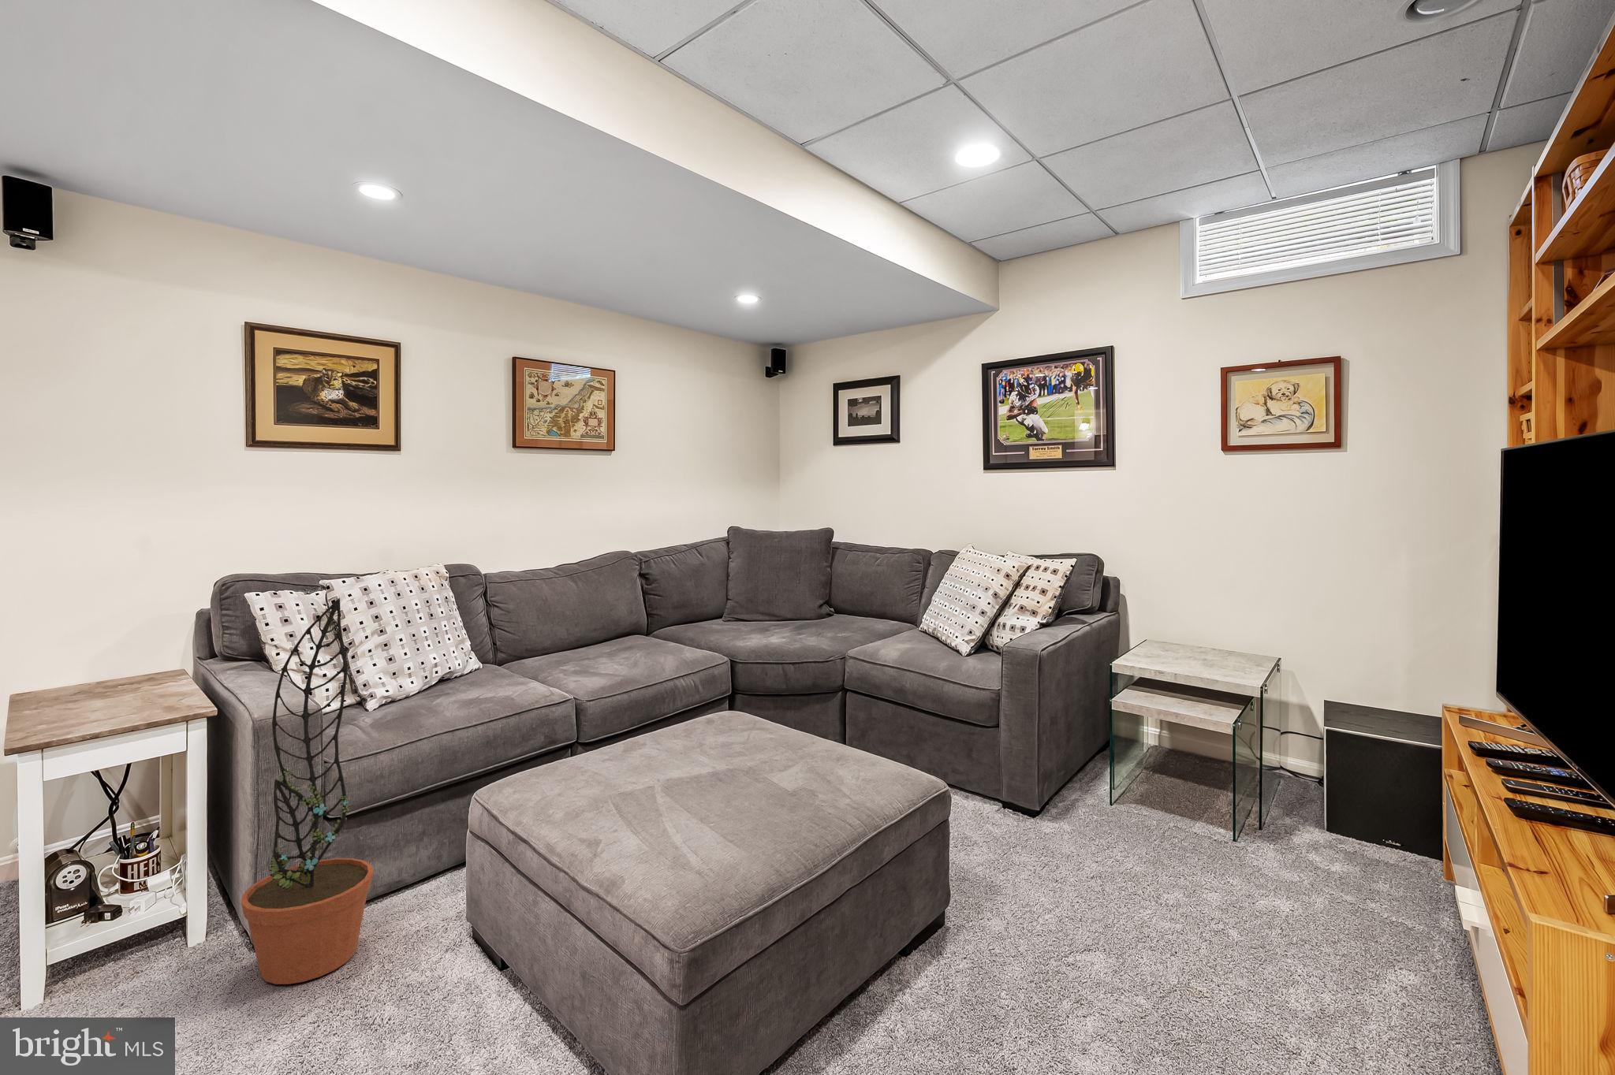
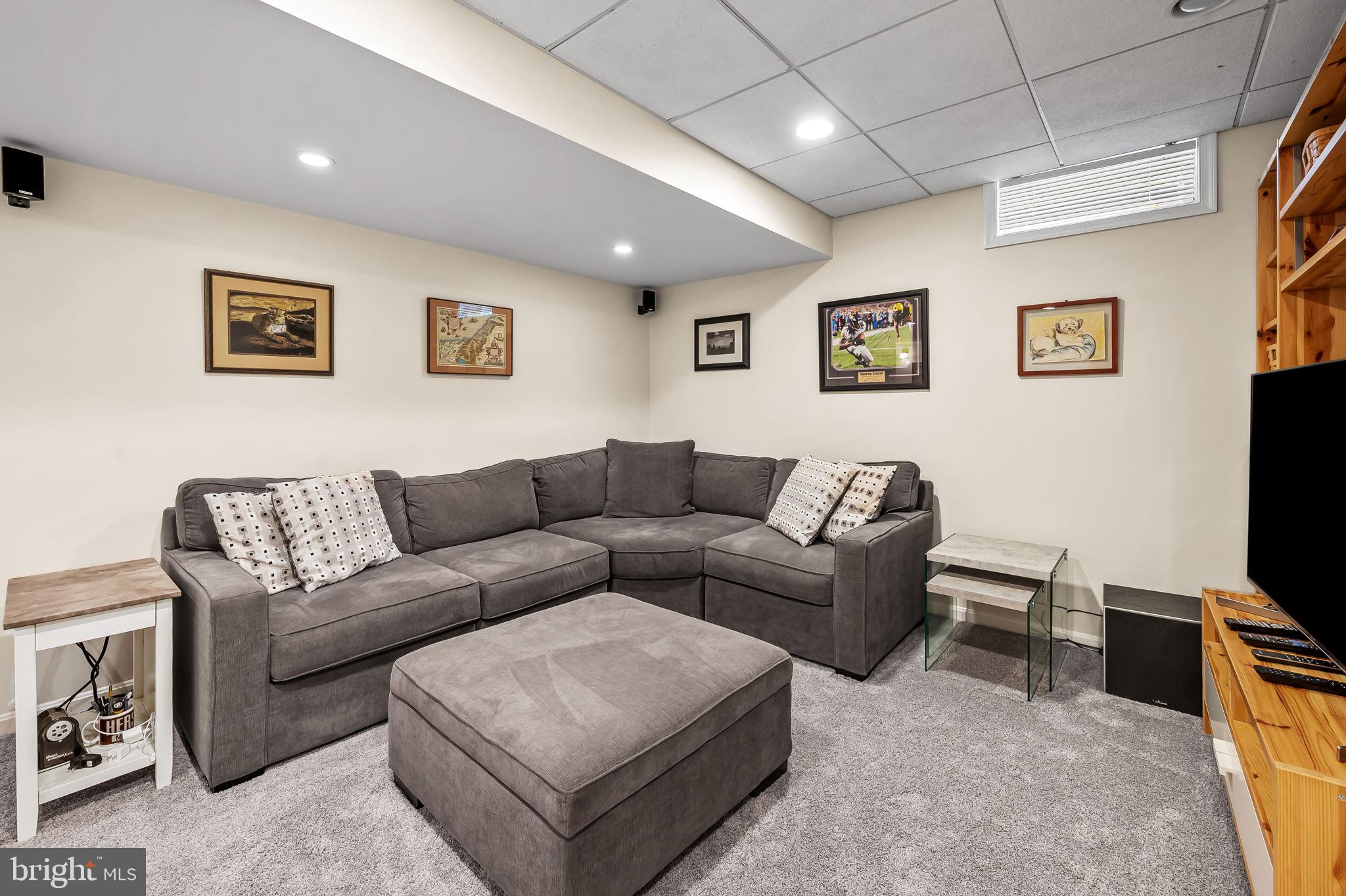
- decorative plant [240,597,374,985]
